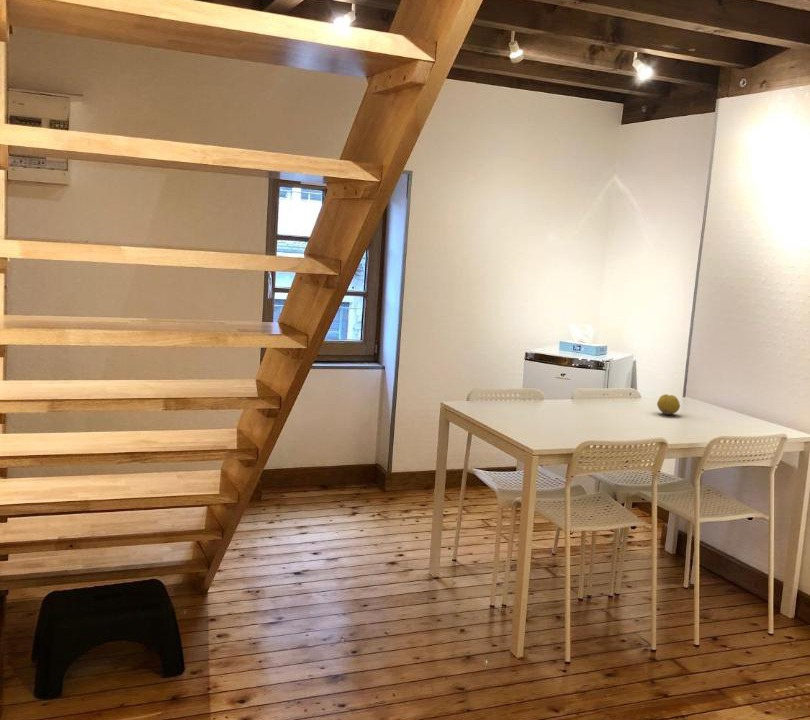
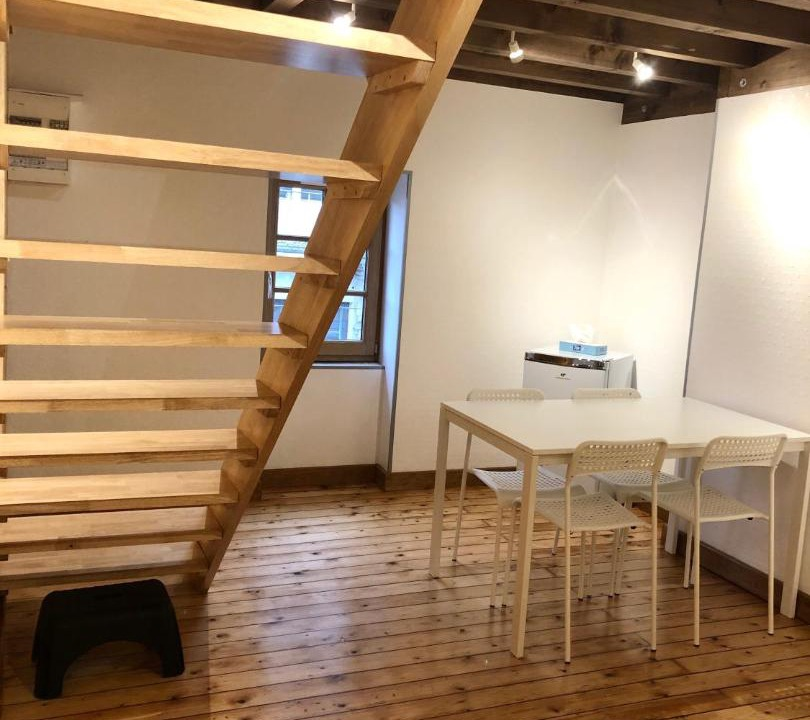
- fruit [656,393,681,416]
